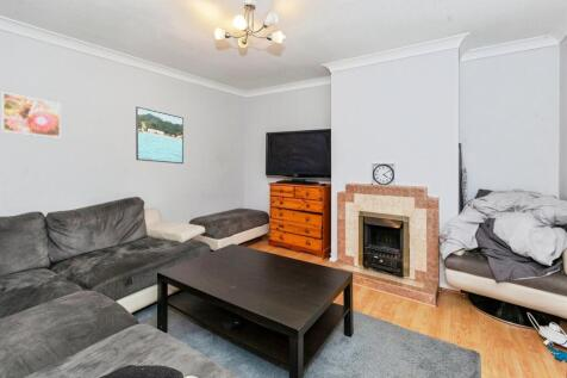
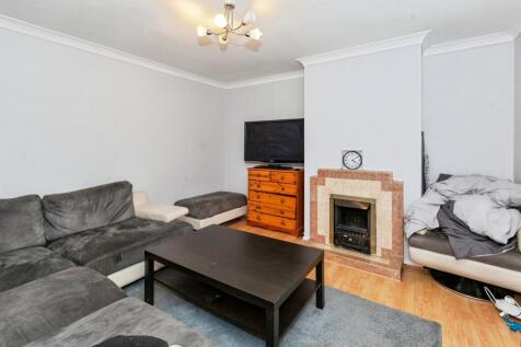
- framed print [0,91,62,140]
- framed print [135,106,185,165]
